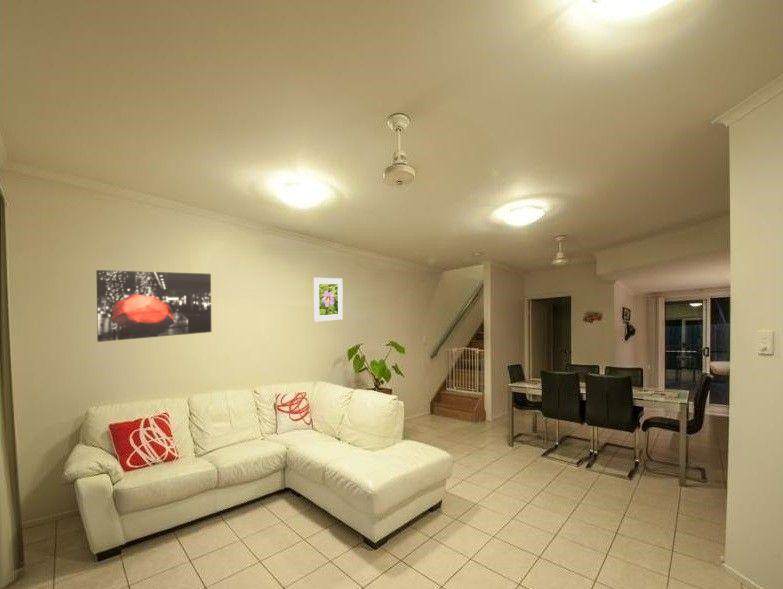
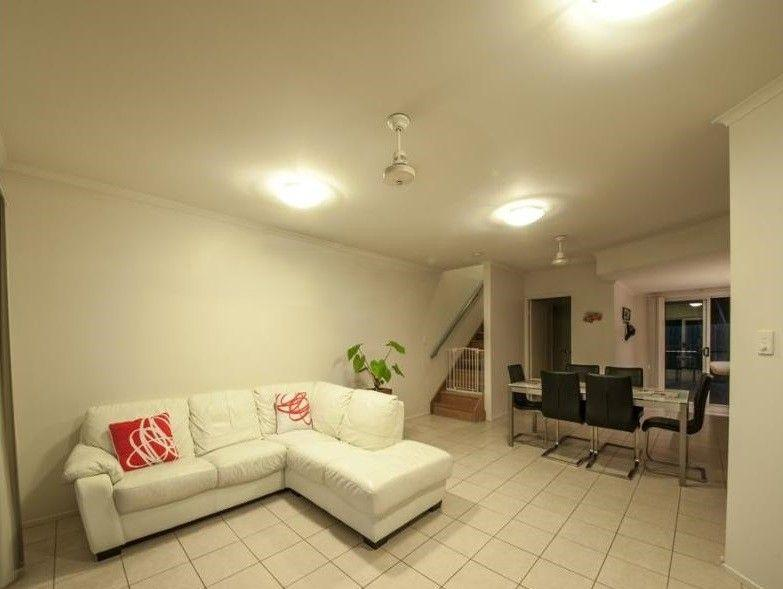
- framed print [312,277,344,323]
- wall art [95,269,213,343]
